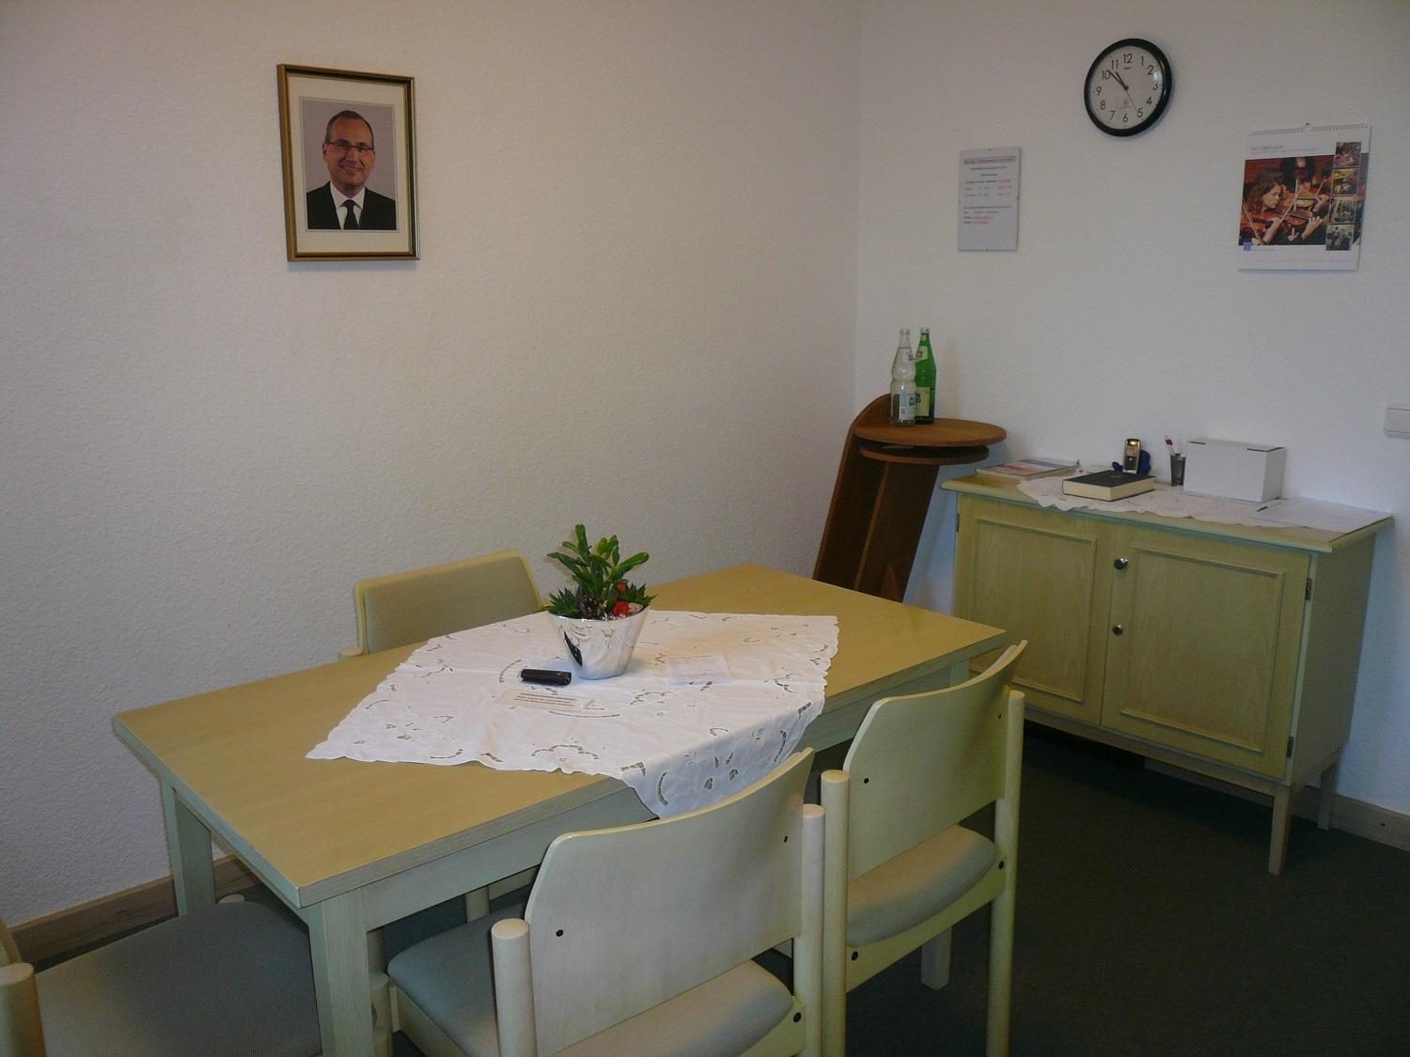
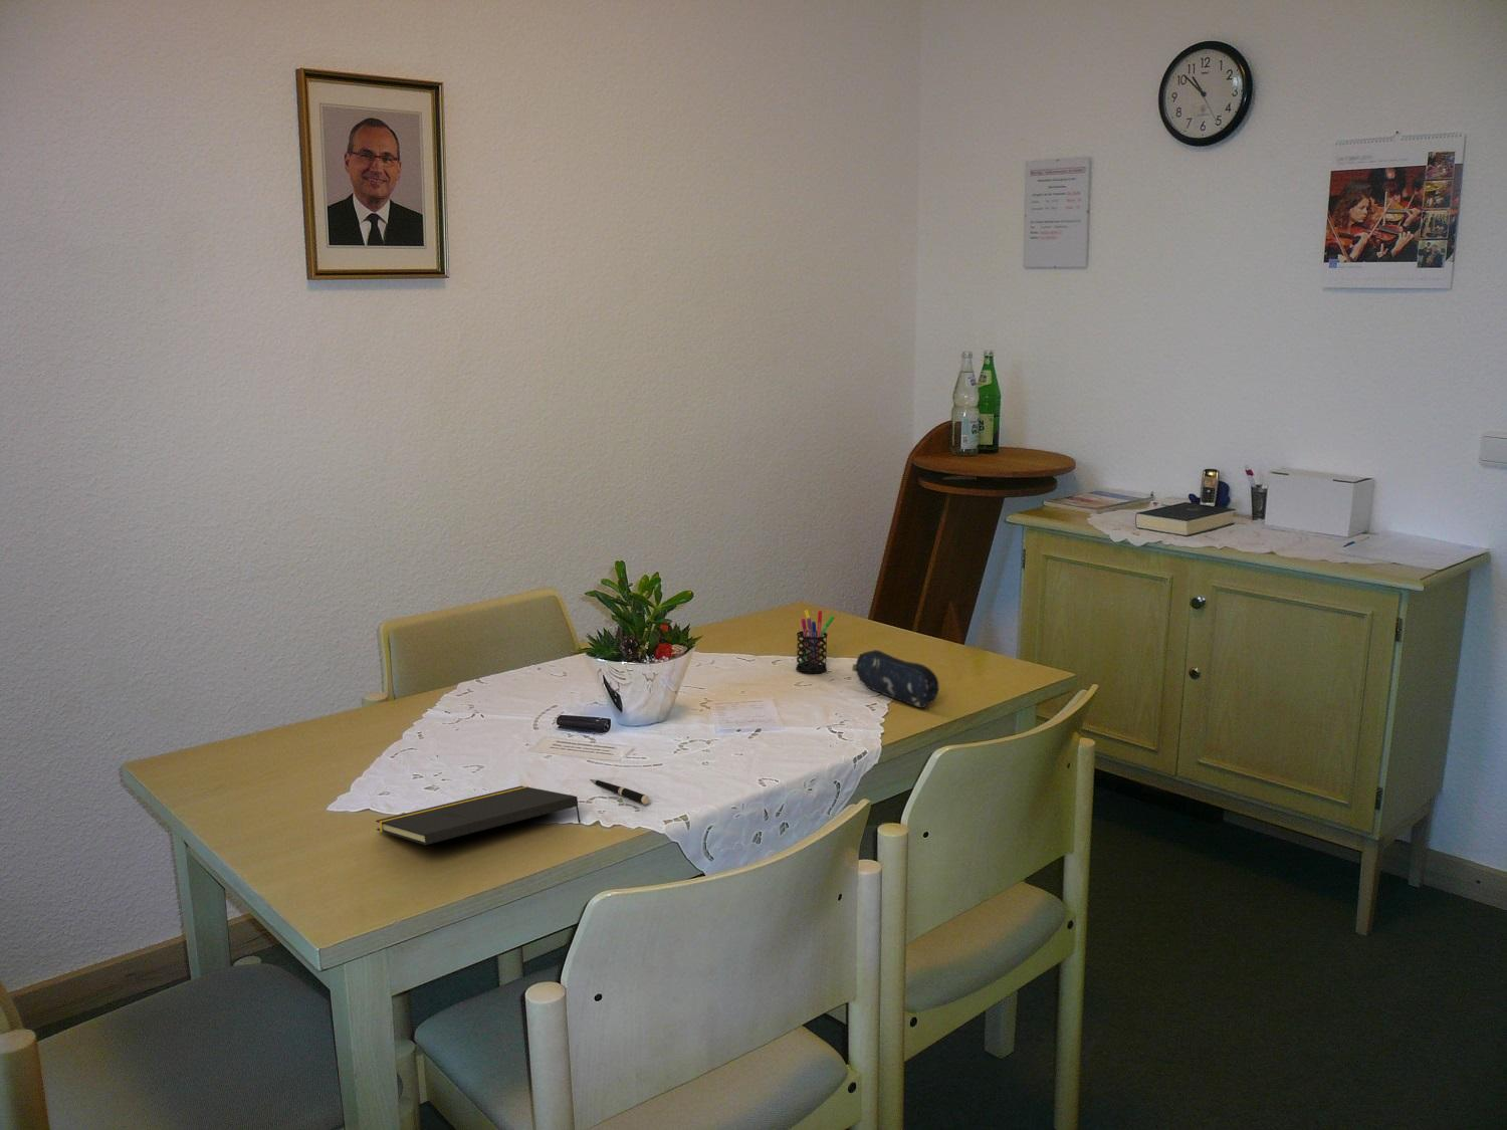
+ pen holder [795,609,835,674]
+ pen [589,779,650,806]
+ pencil case [851,649,940,709]
+ notepad [375,786,580,846]
